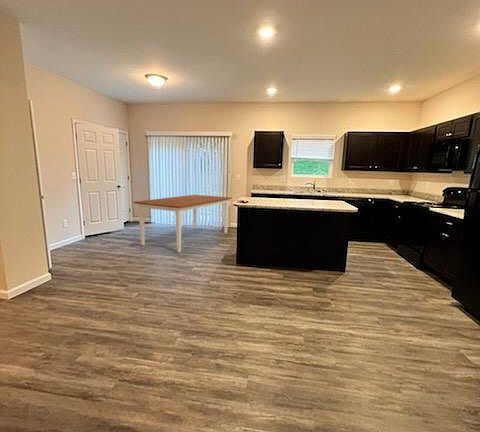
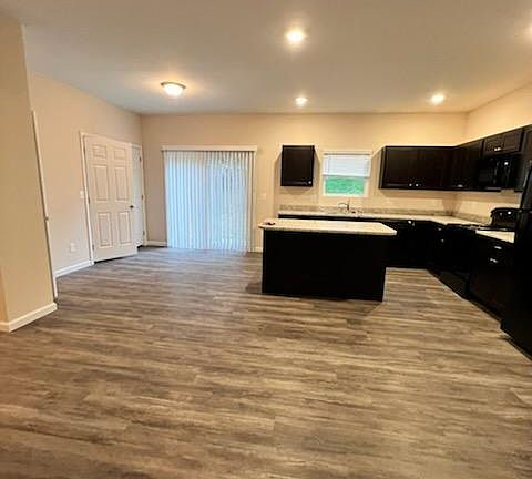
- dining table [133,194,233,253]
